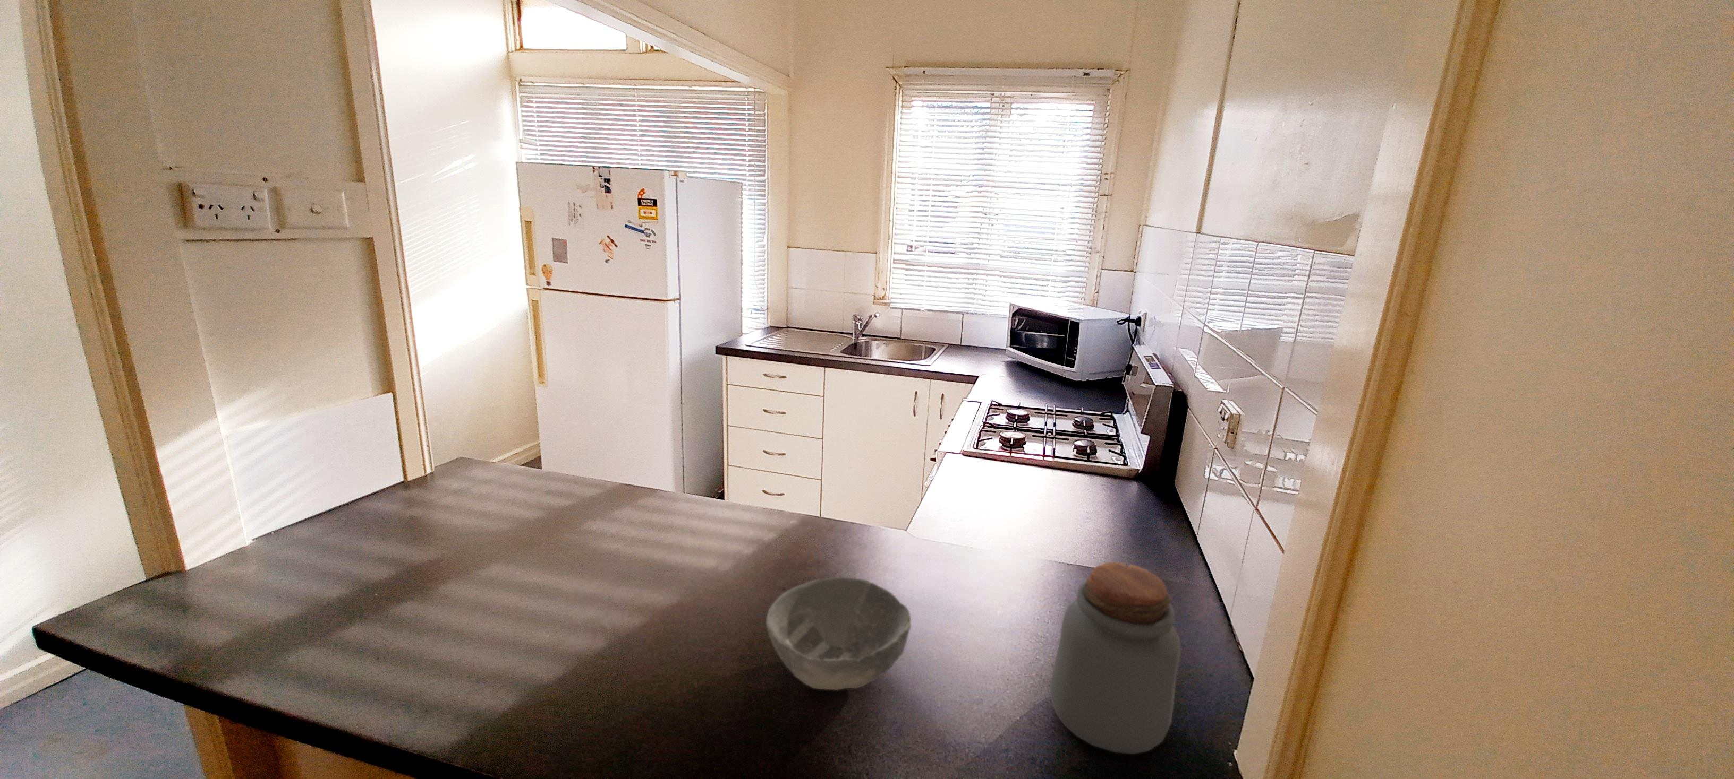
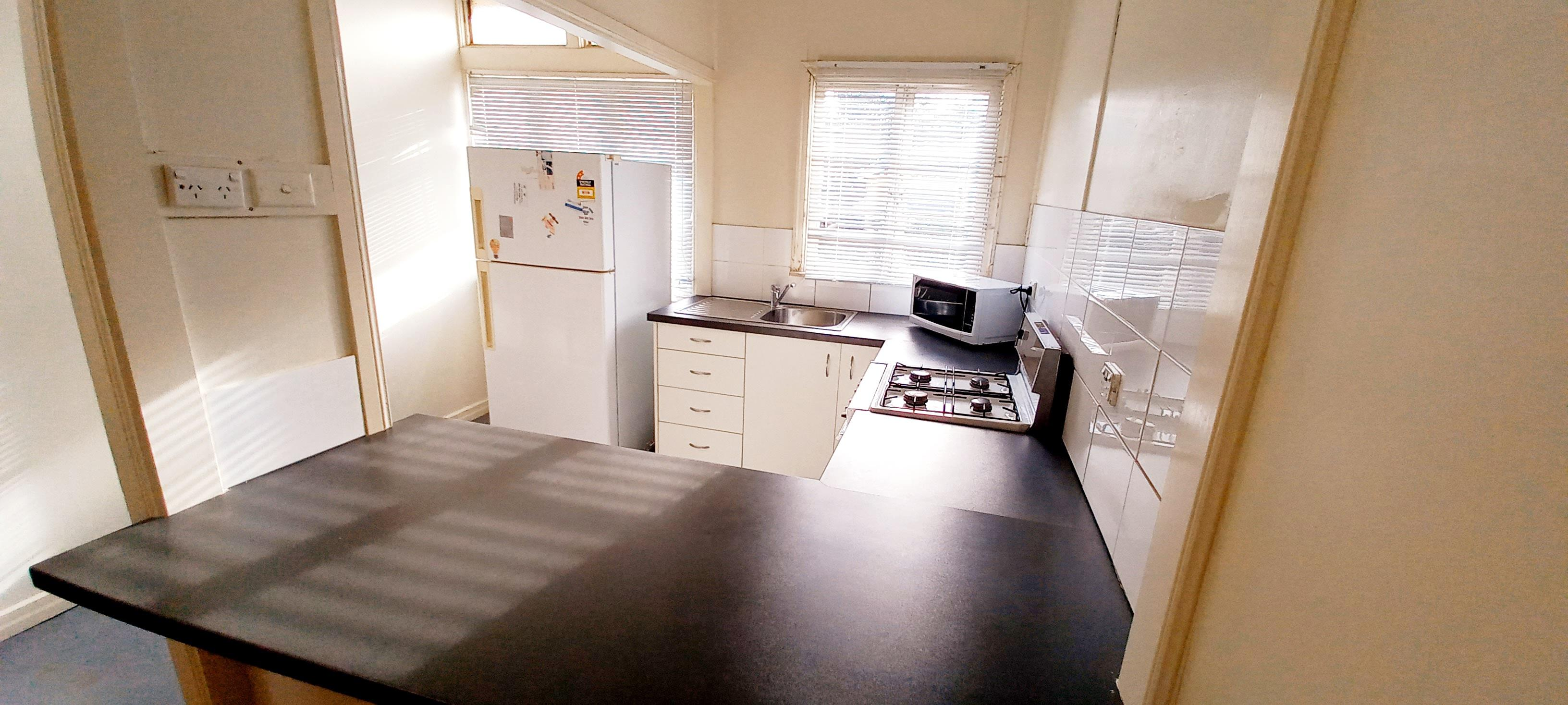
- jar [1049,561,1181,755]
- bowl [765,577,911,691]
